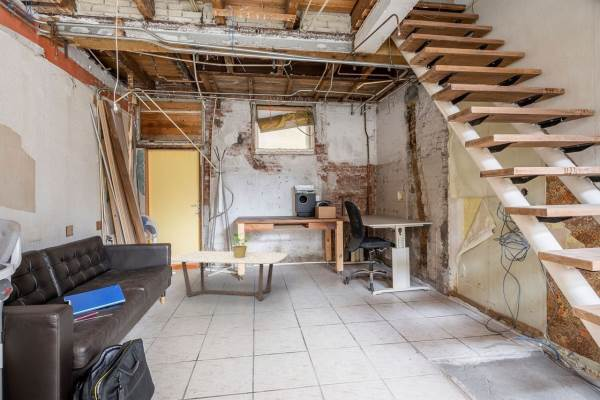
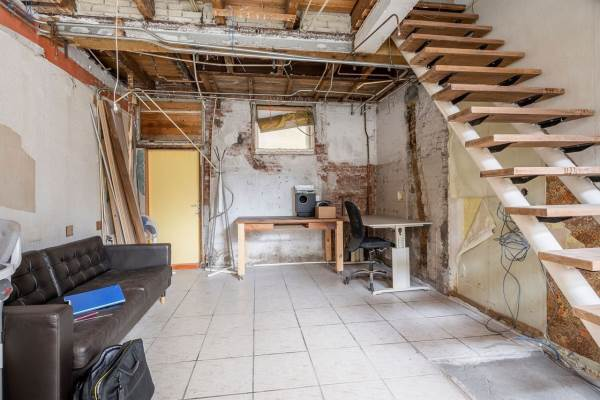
- potted plant [229,232,251,258]
- coffee table [170,250,288,301]
